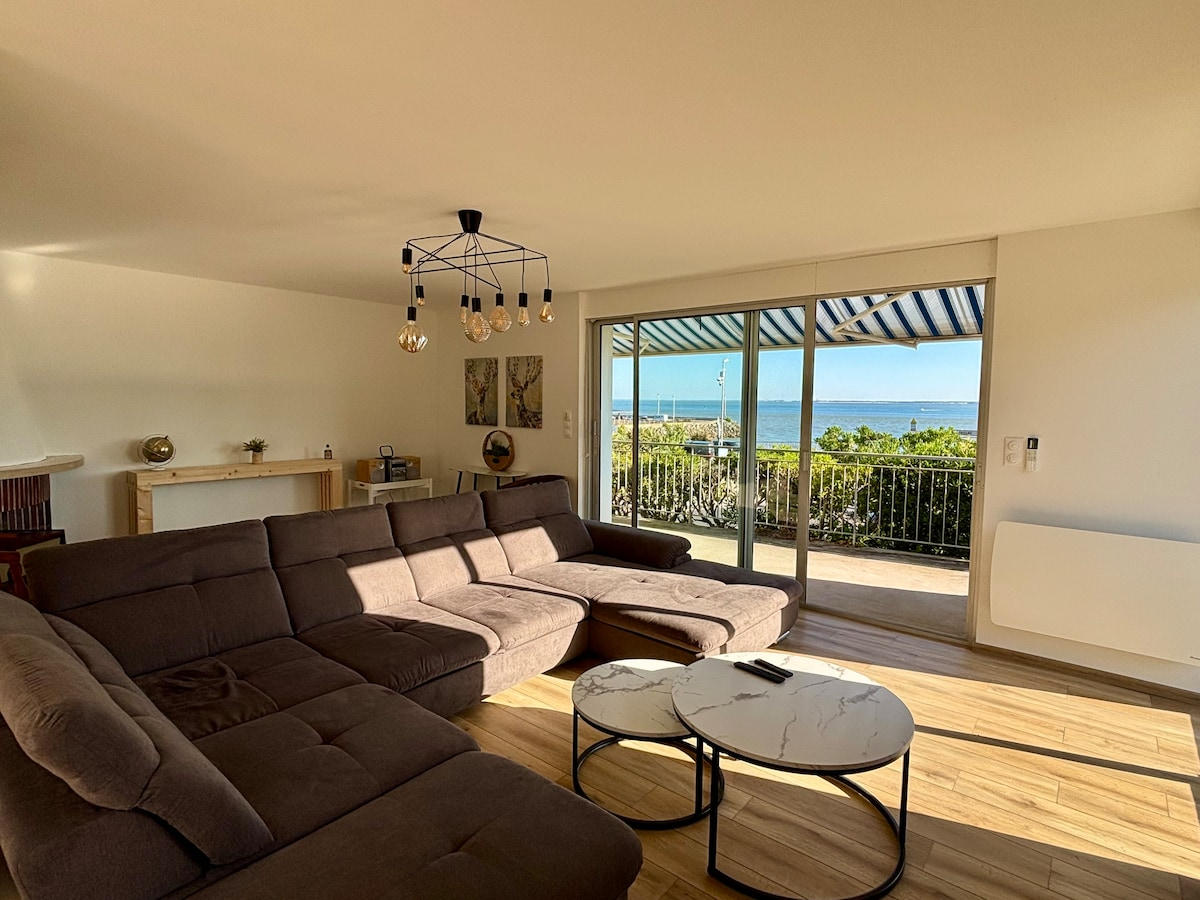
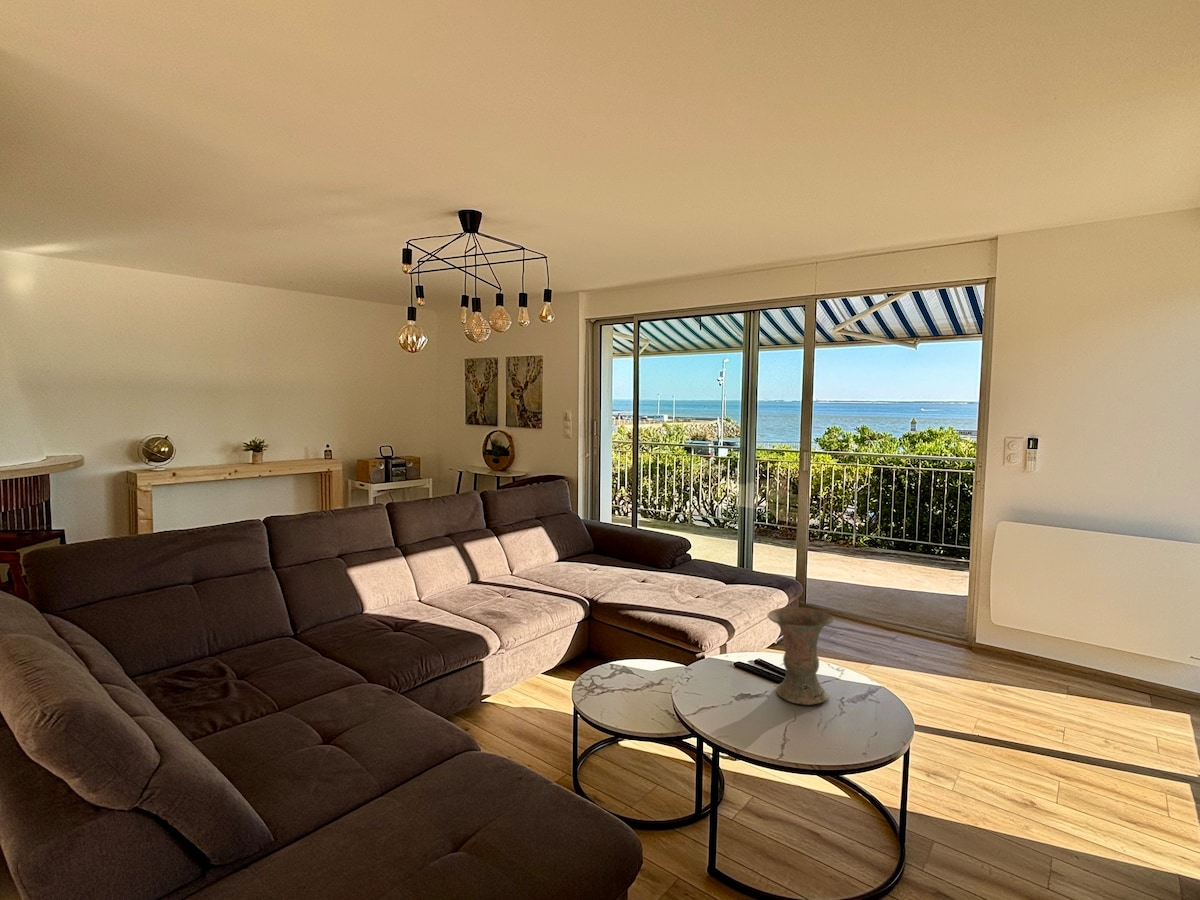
+ vase [767,606,834,706]
